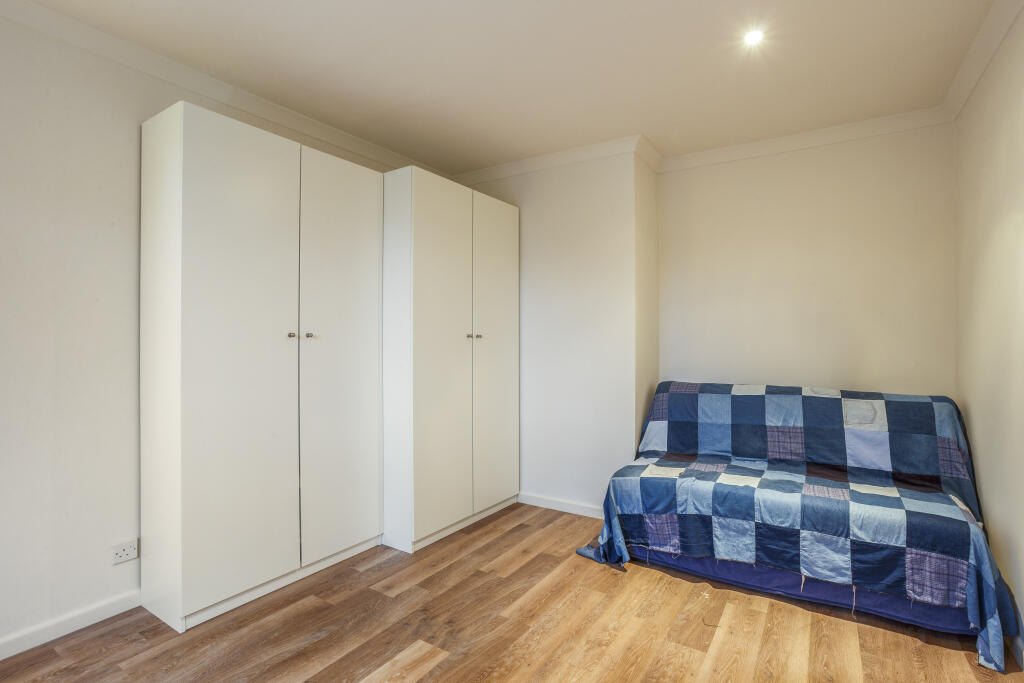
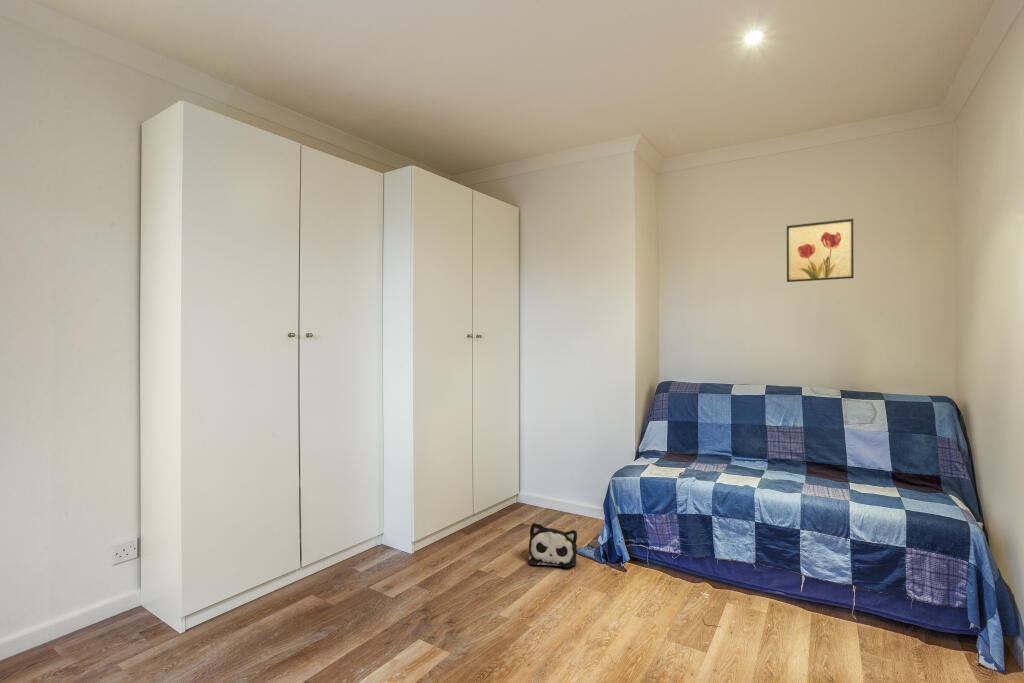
+ plush toy [528,522,578,569]
+ wall art [786,218,855,283]
